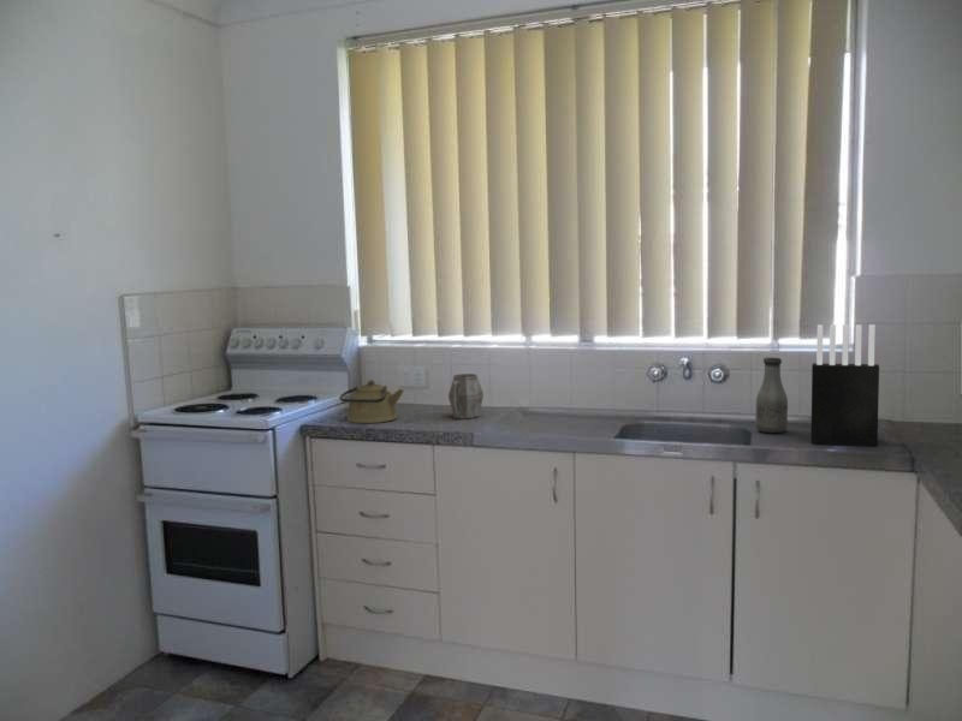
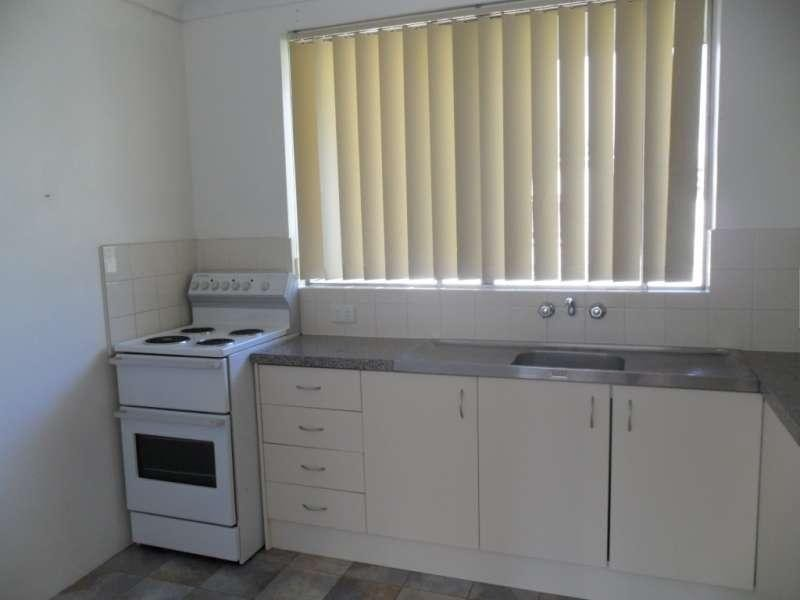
- mug [447,373,485,419]
- bottle [754,357,789,434]
- kettle [338,379,405,424]
- knife block [809,323,880,448]
